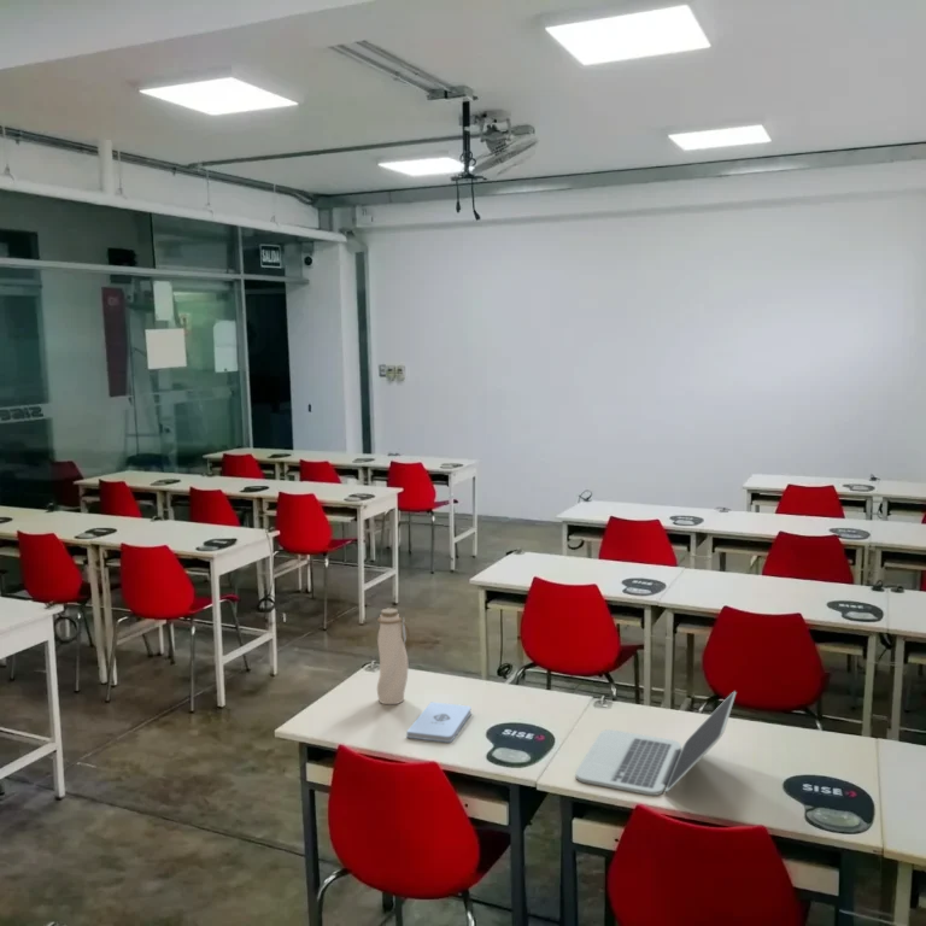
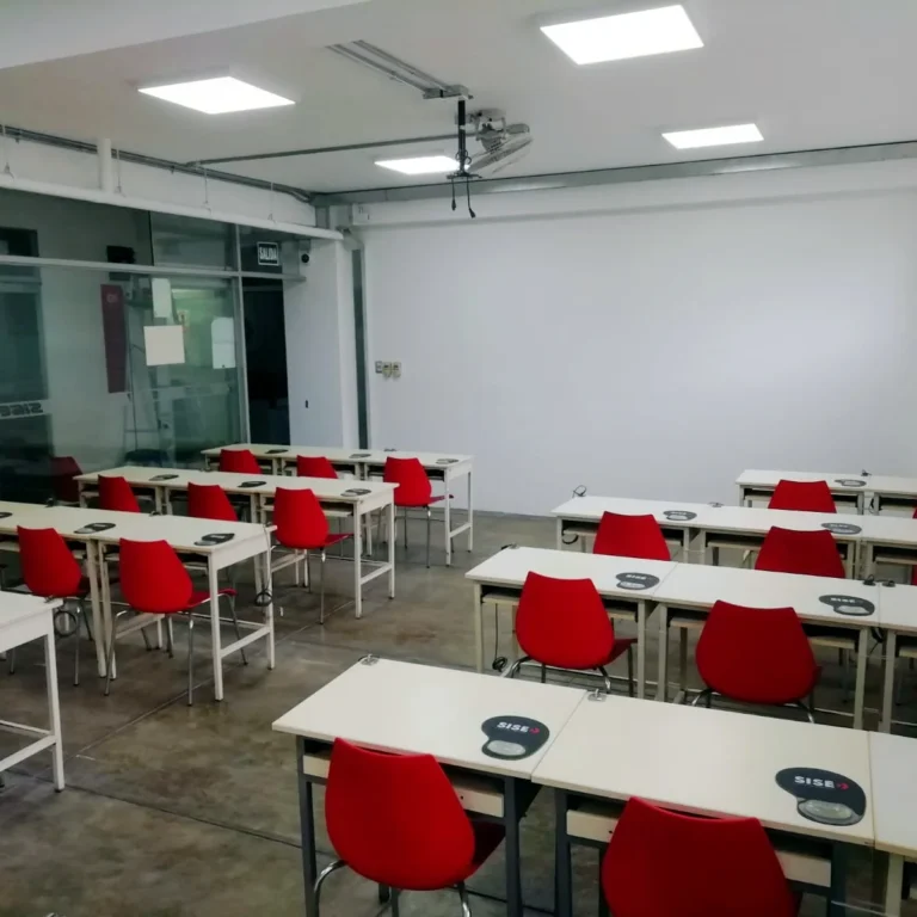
- notepad [405,701,473,744]
- water bottle [376,608,411,705]
- laptop [574,690,738,797]
